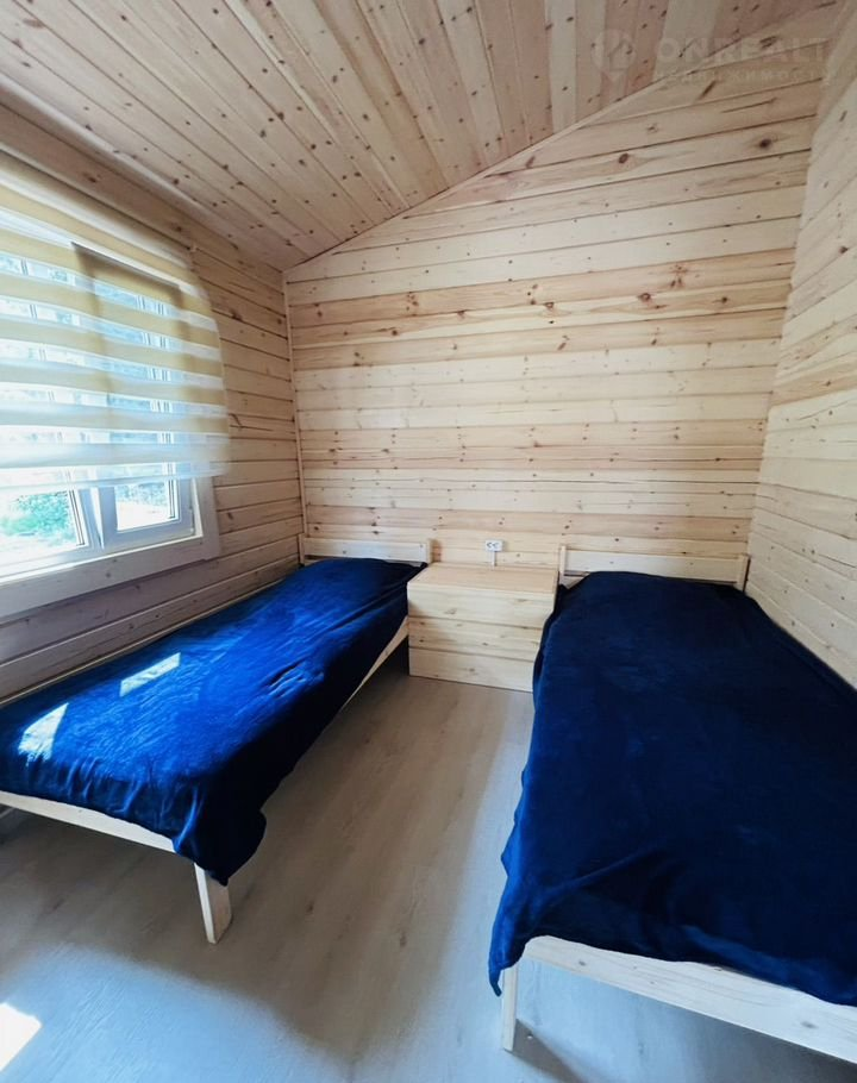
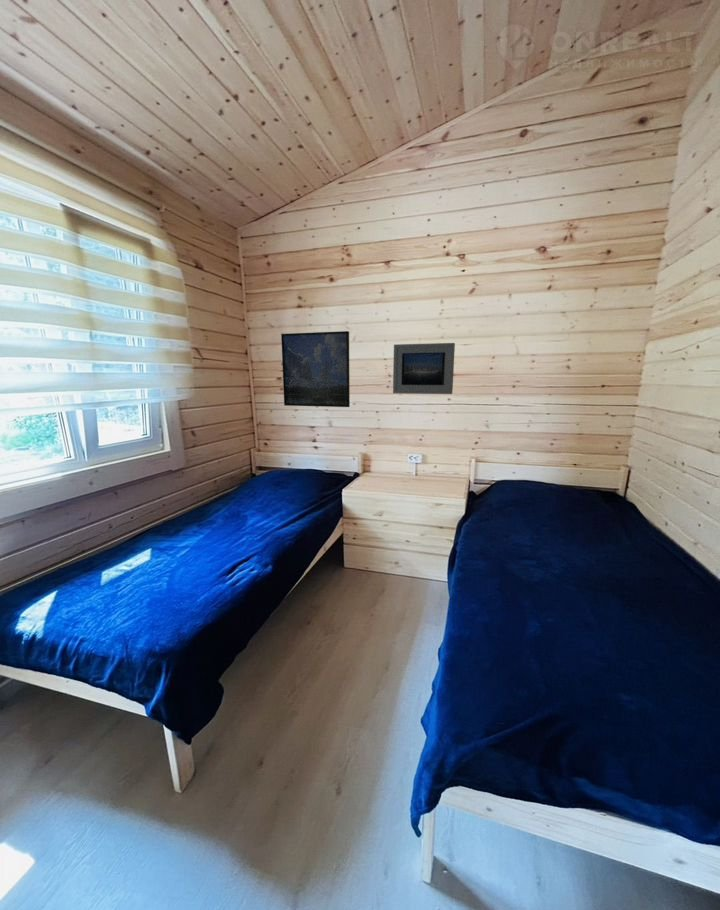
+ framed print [392,342,456,395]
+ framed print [280,330,351,408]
